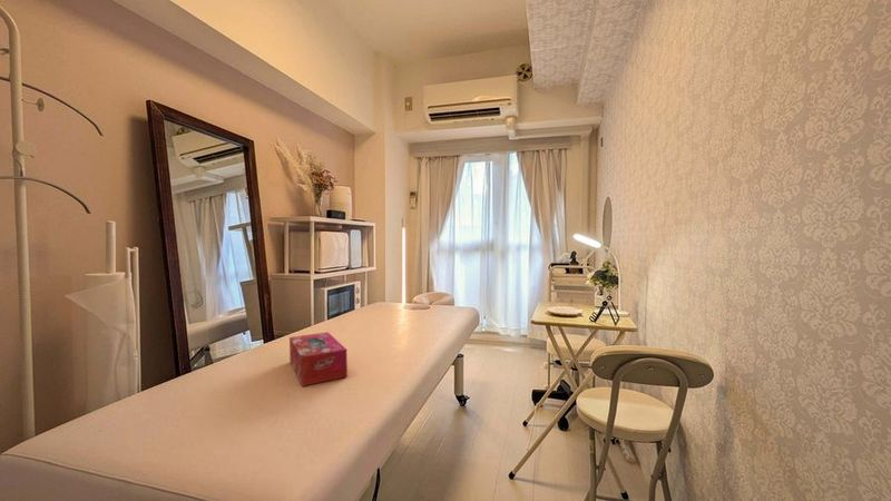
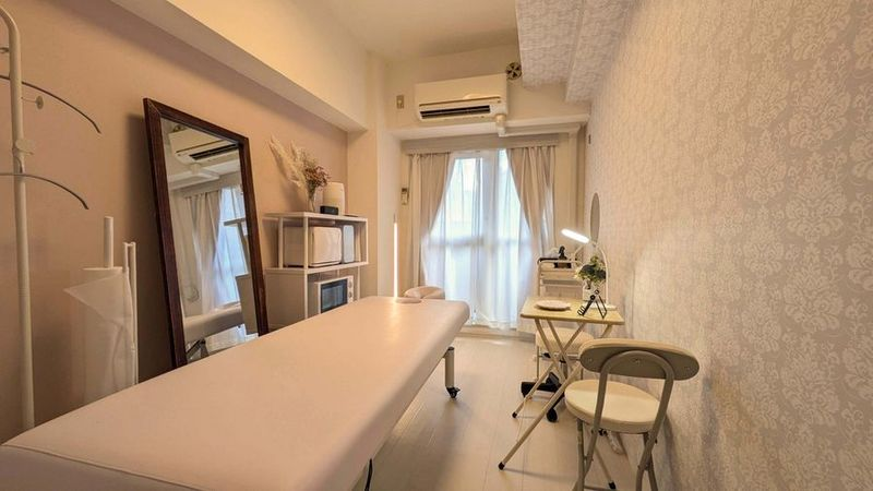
- tissue box [288,331,349,387]
